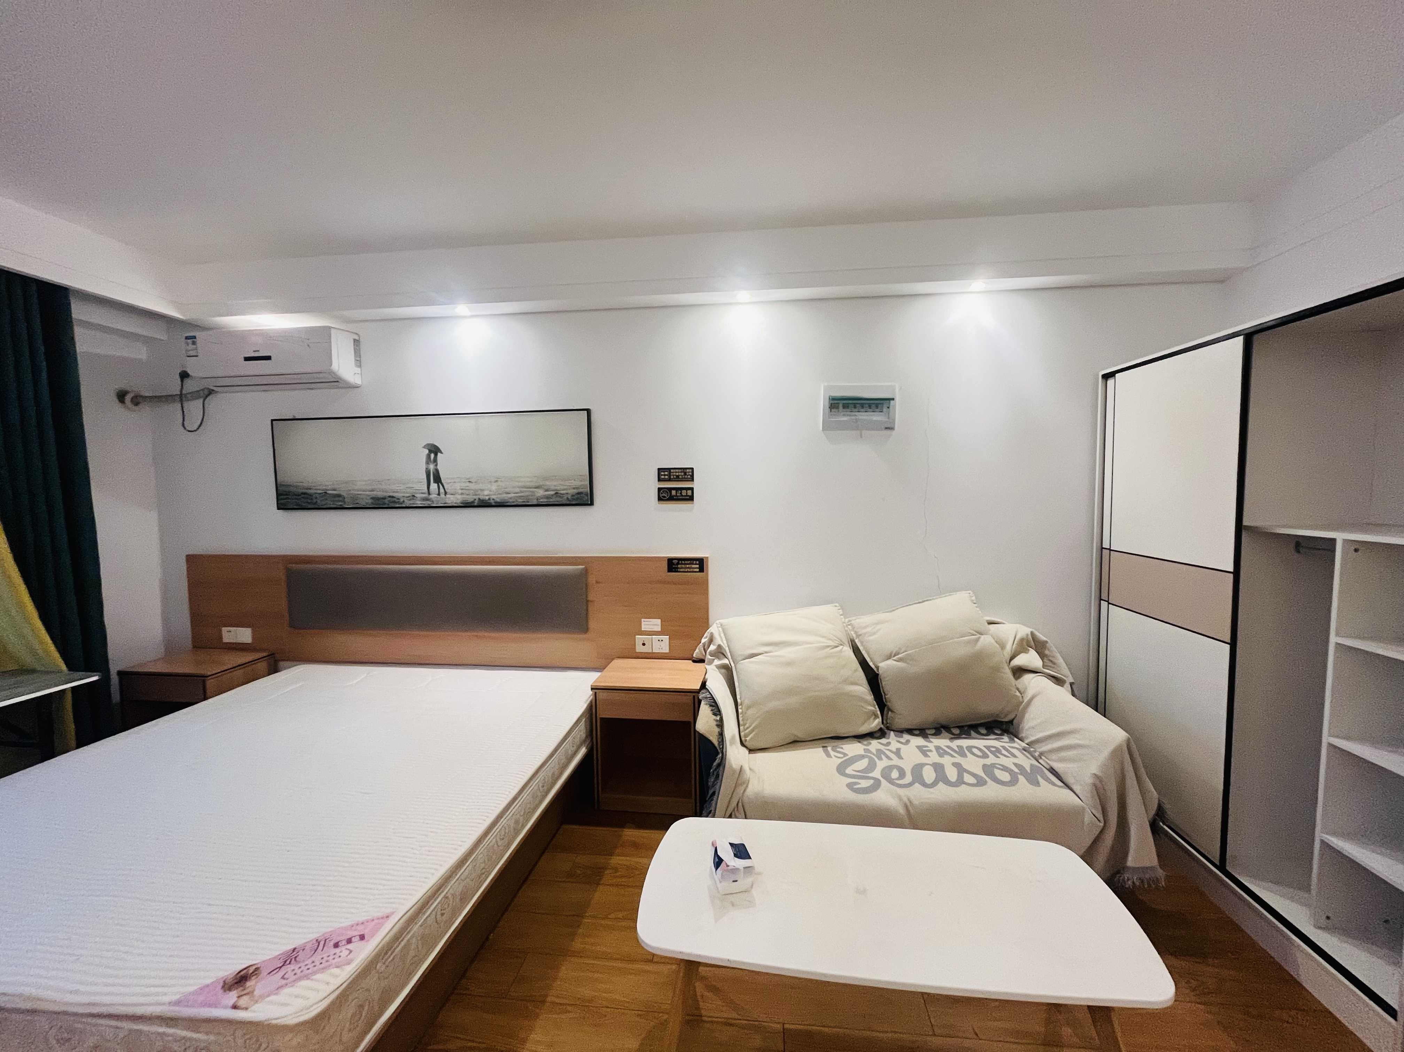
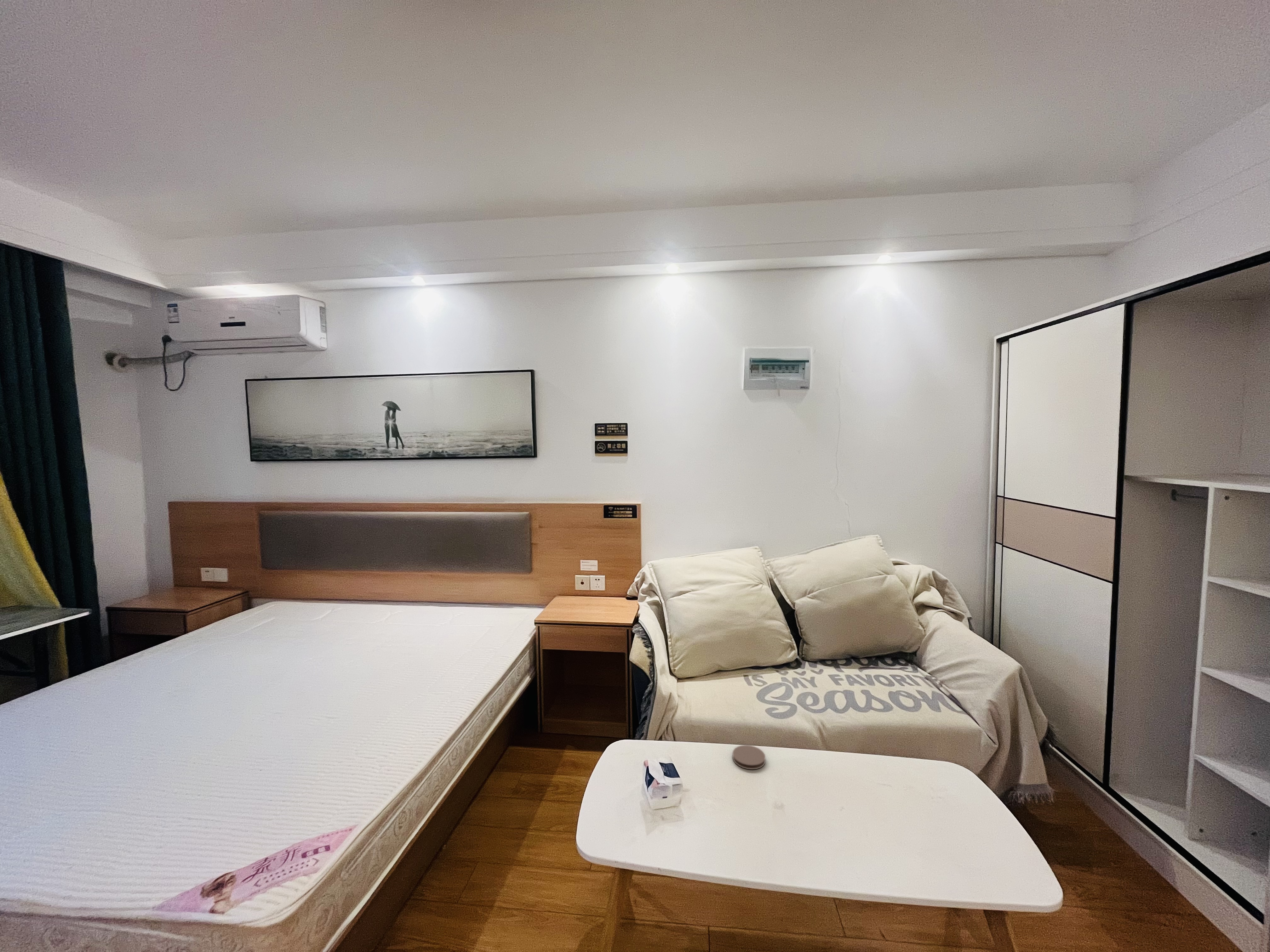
+ coaster [732,745,766,770]
